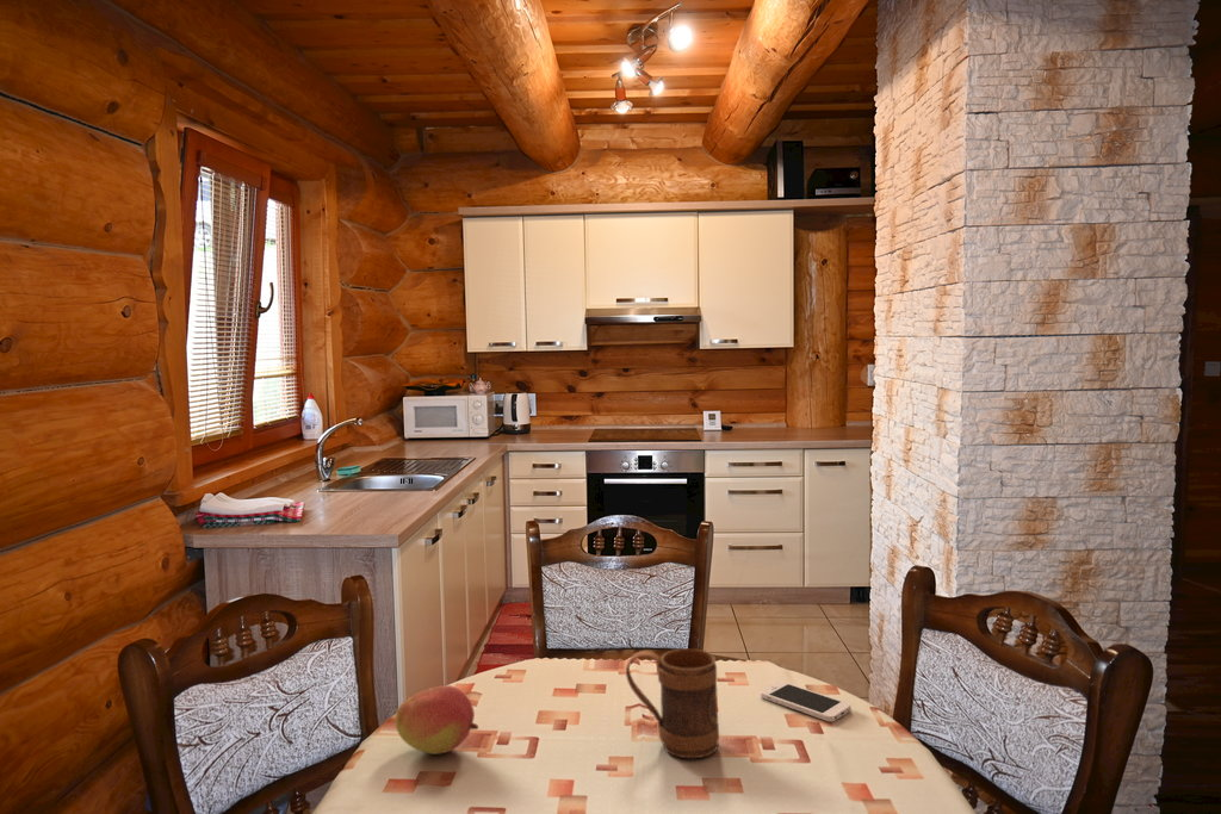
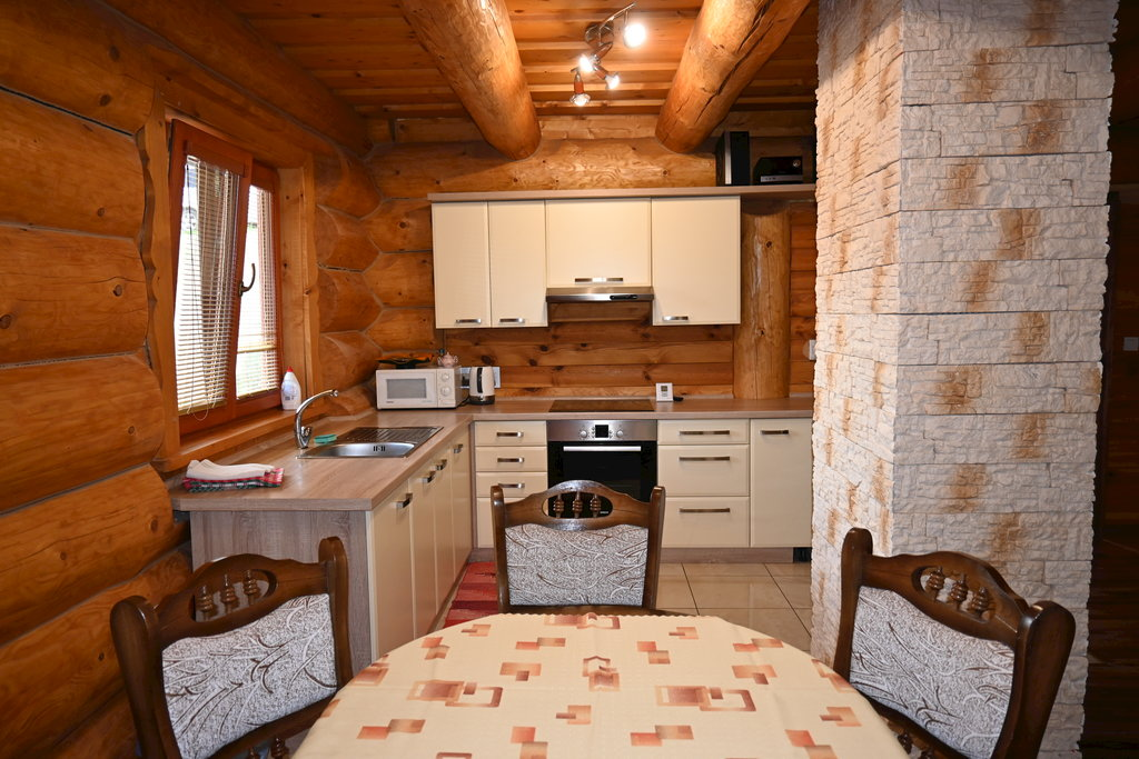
- smartphone [760,681,853,722]
- mug [625,648,720,759]
- fruit [395,684,479,756]
